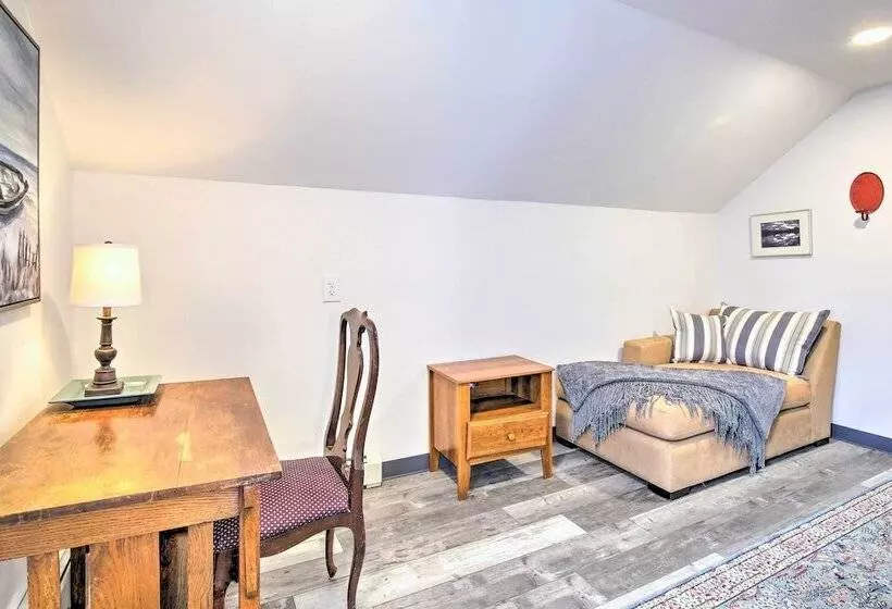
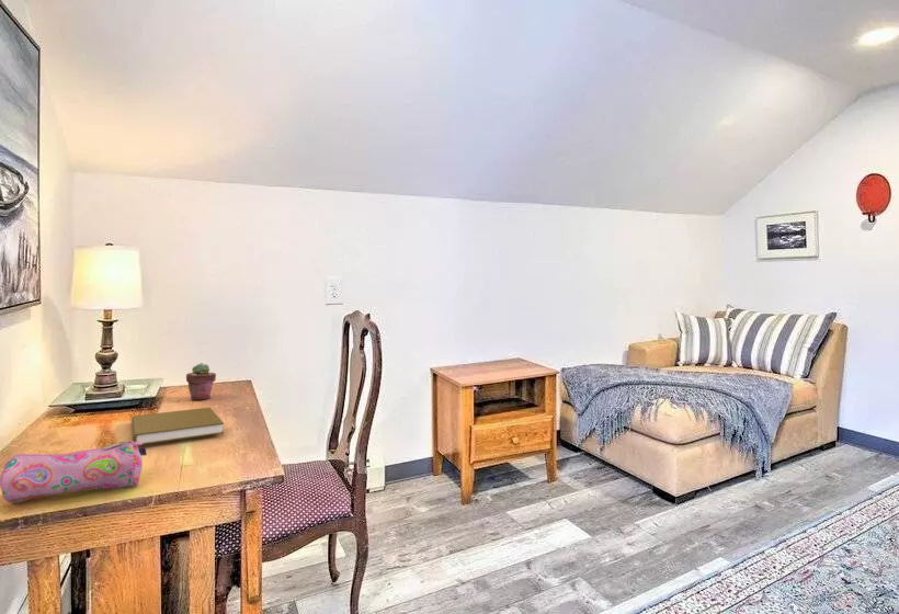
+ pencil case [0,440,148,504]
+ potted succulent [185,362,217,401]
+ book [130,407,225,445]
